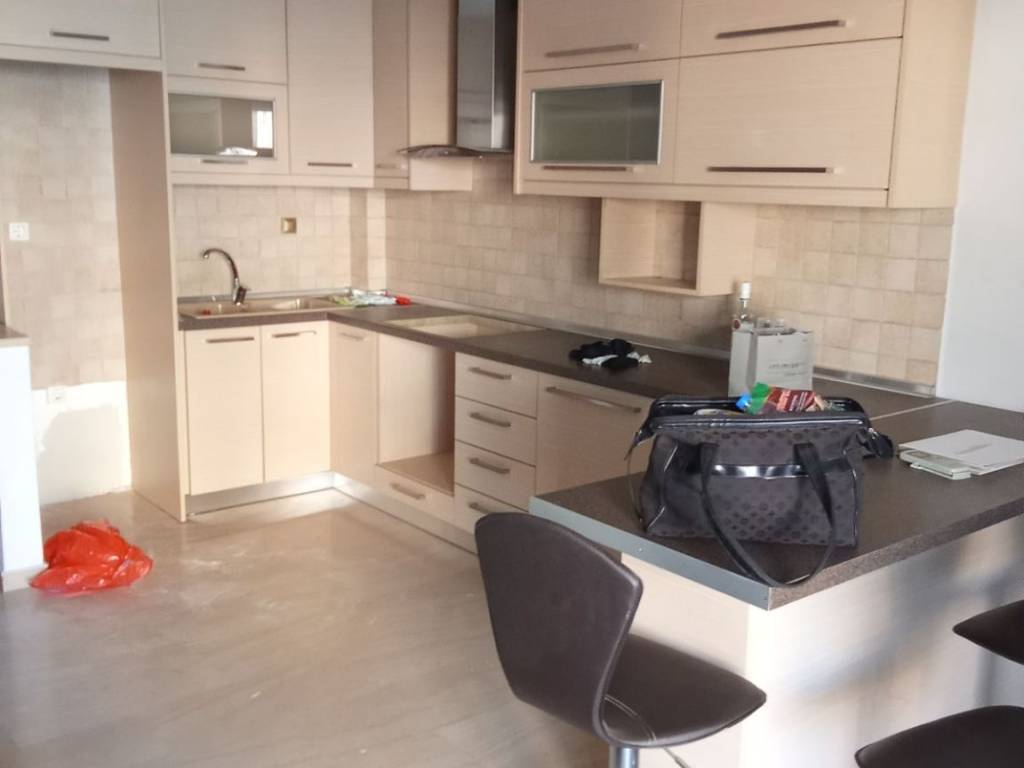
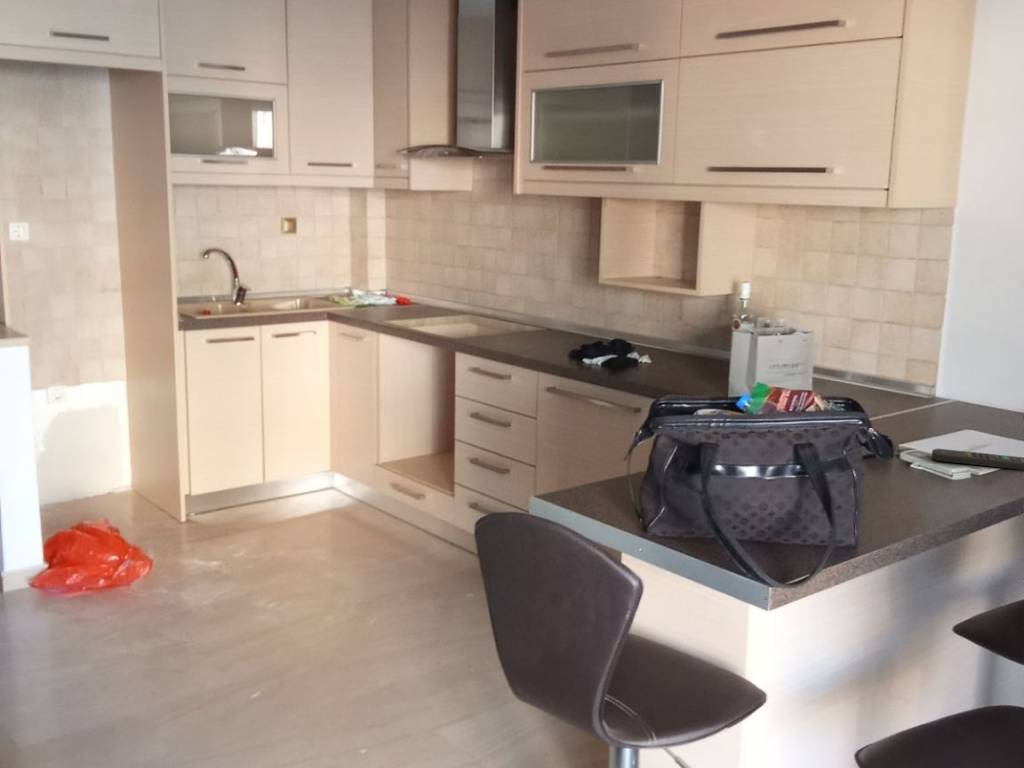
+ remote control [931,448,1024,471]
